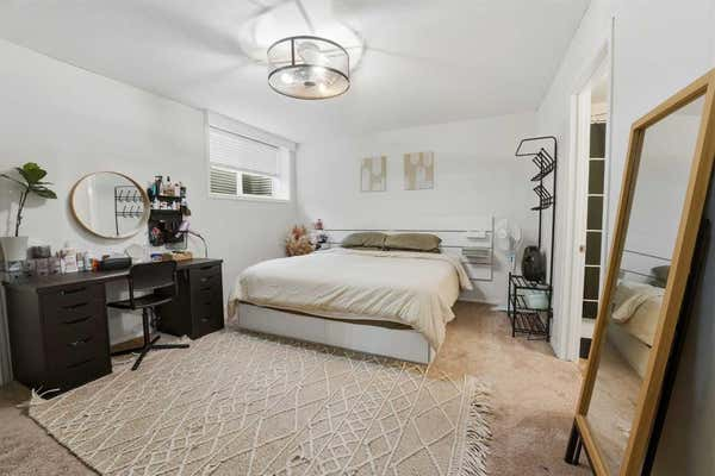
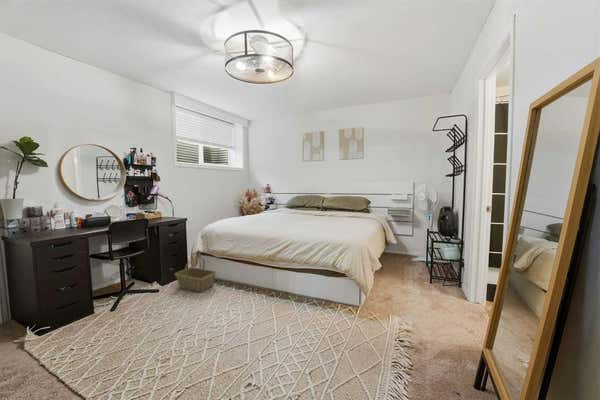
+ basket [174,257,217,293]
